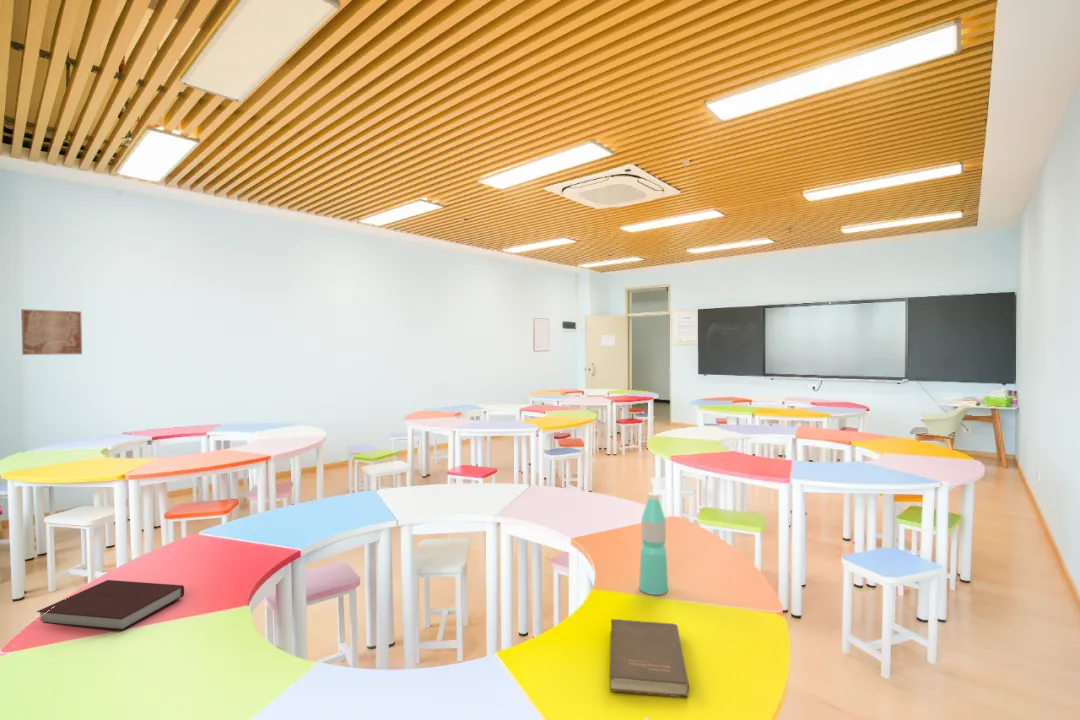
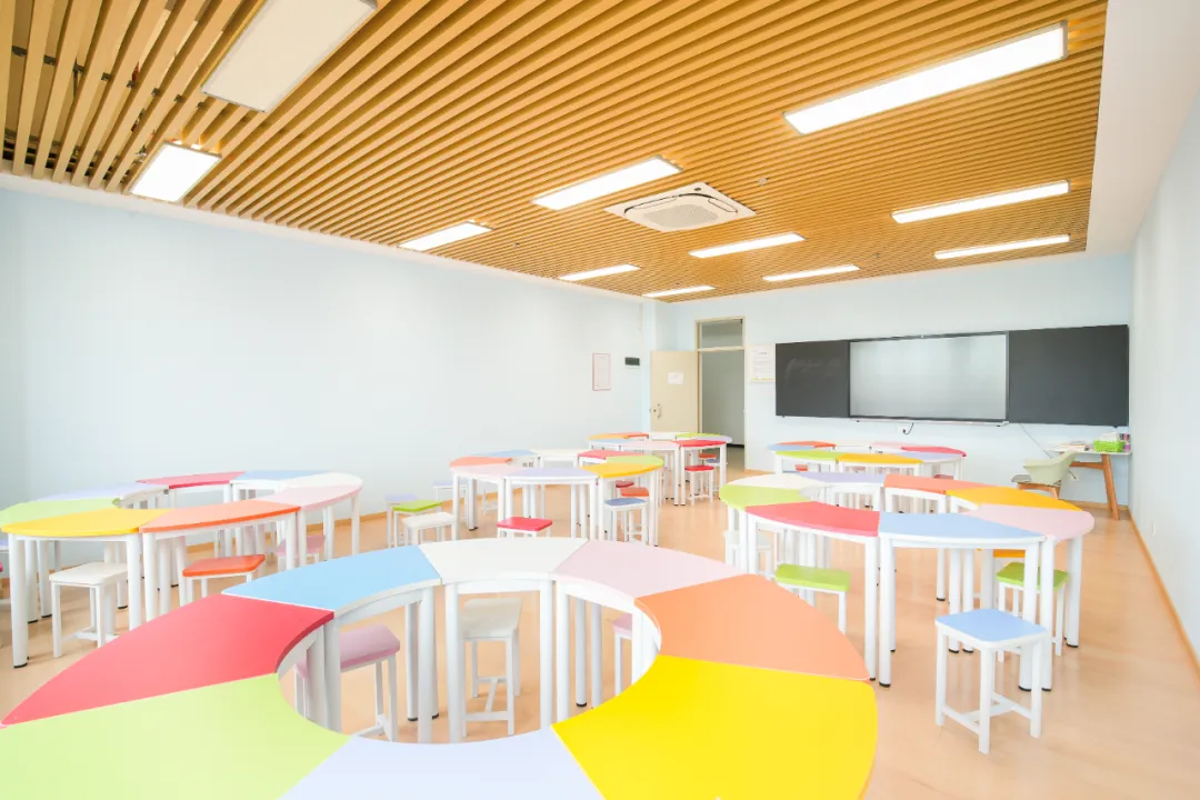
- wall art [20,308,83,356]
- notebook [36,579,185,632]
- book [608,618,690,698]
- water bottle [638,491,669,596]
